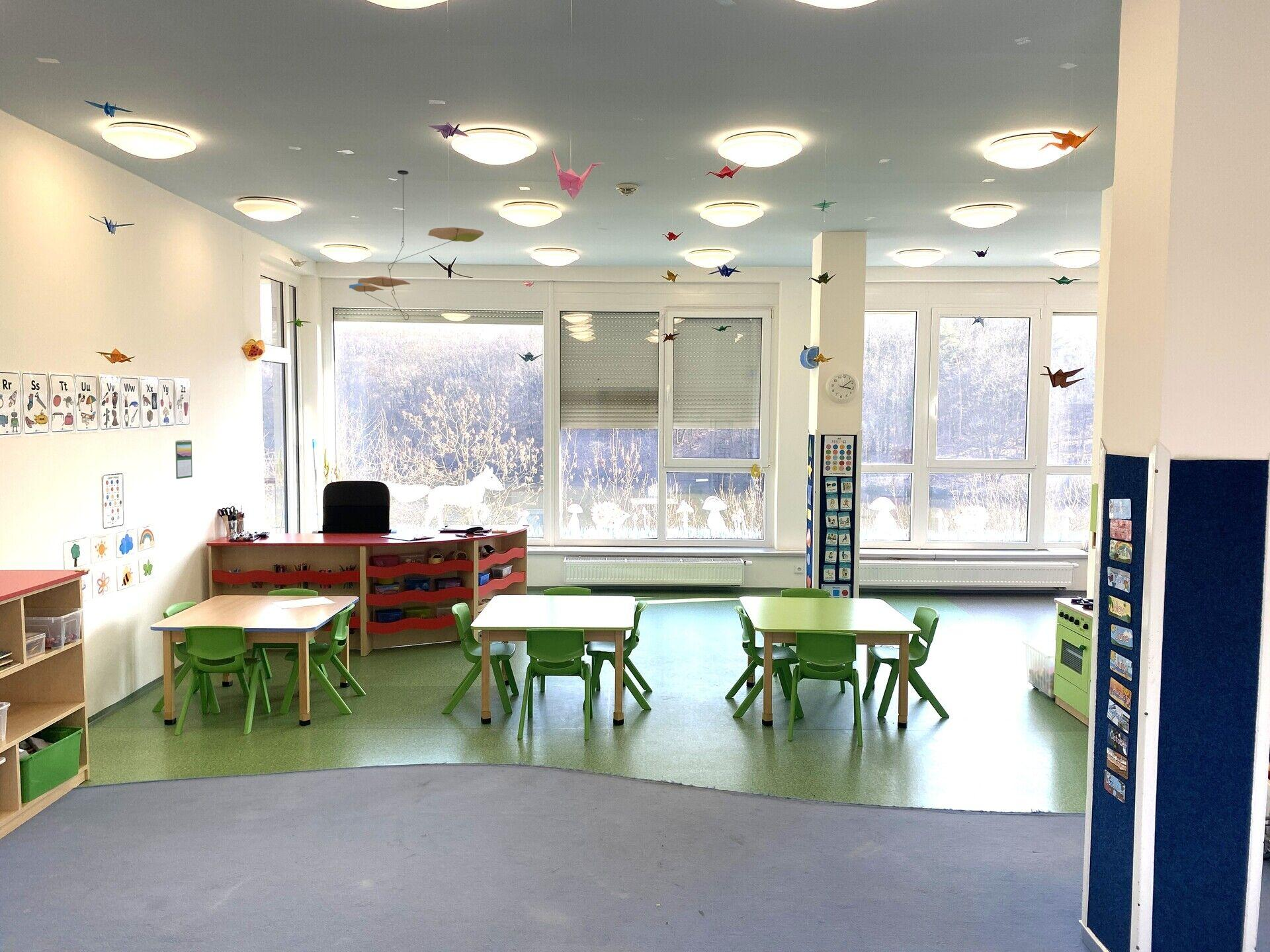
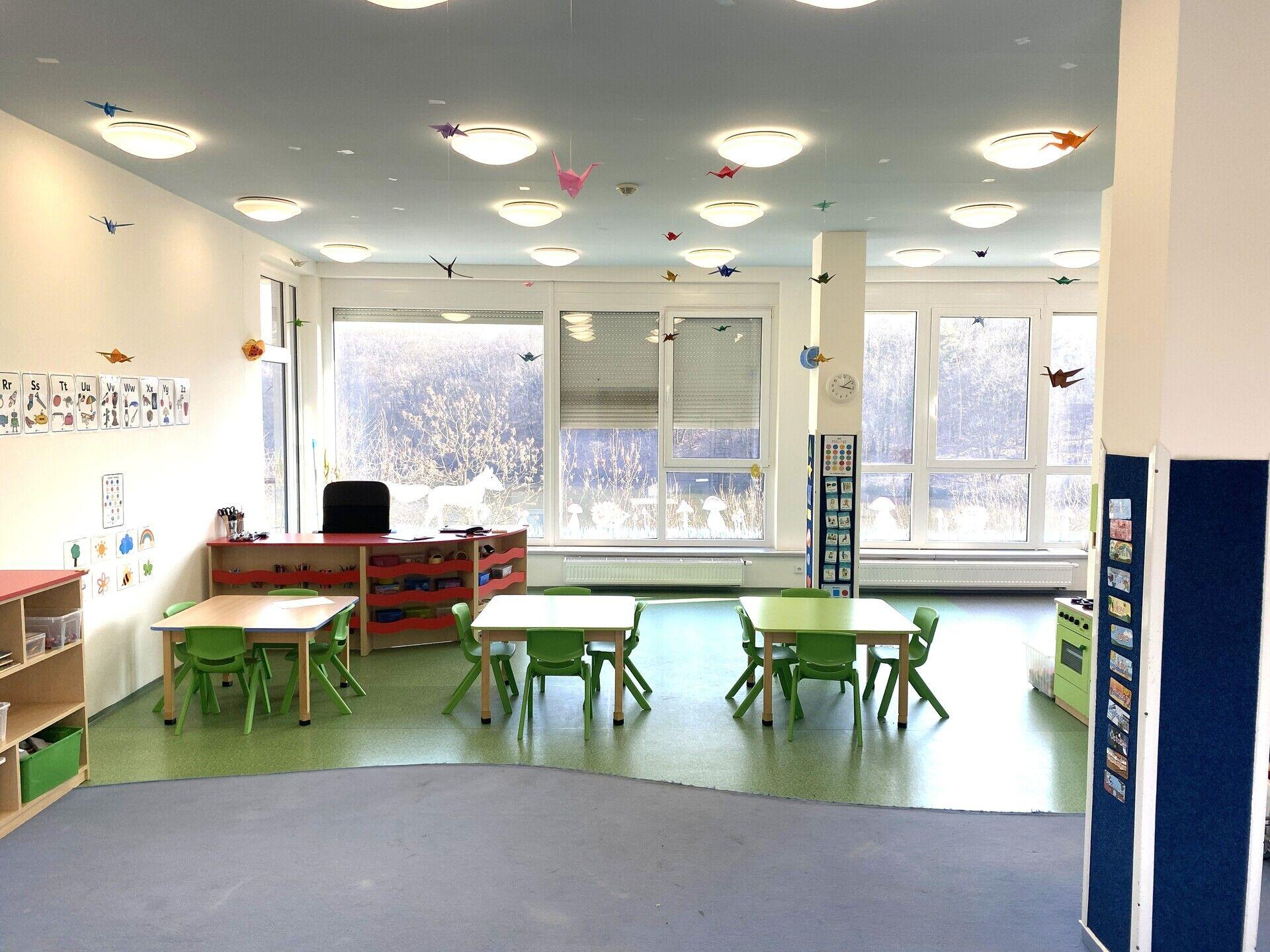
- calendar [175,439,193,479]
- ceiling mobile [349,170,484,321]
